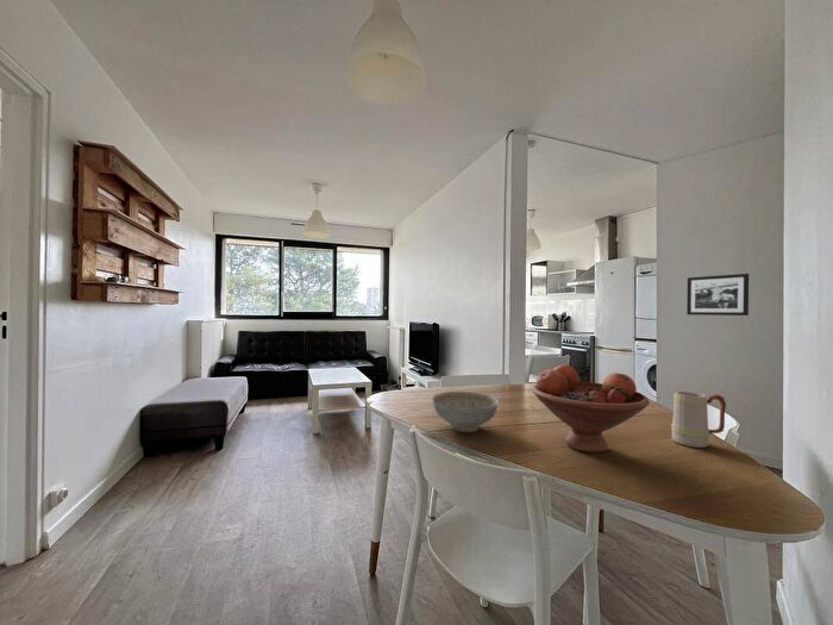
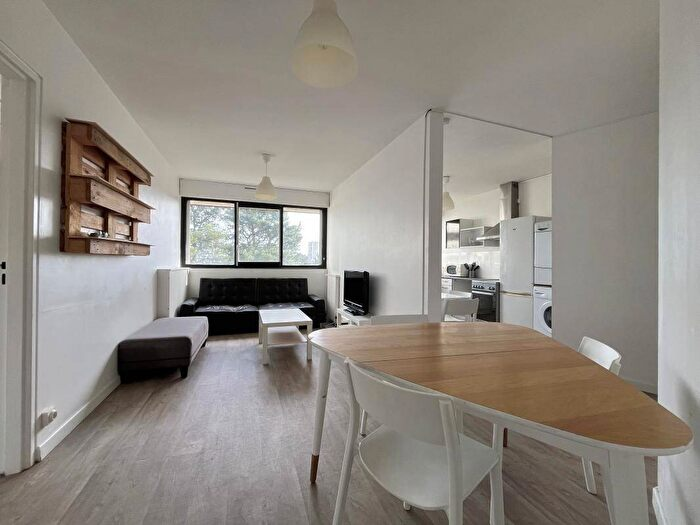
- picture frame [685,273,750,317]
- fruit bowl [531,363,651,455]
- decorative bowl [431,390,500,433]
- mug [670,390,727,449]
